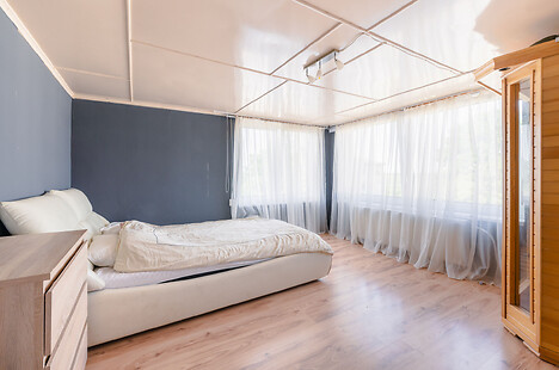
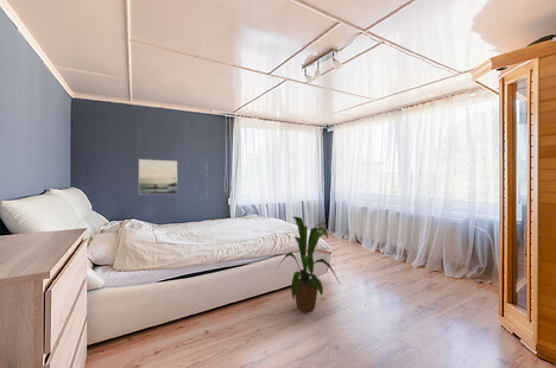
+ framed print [138,158,178,196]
+ house plant [276,216,342,313]
